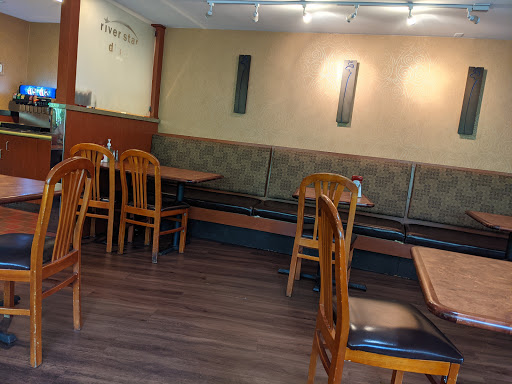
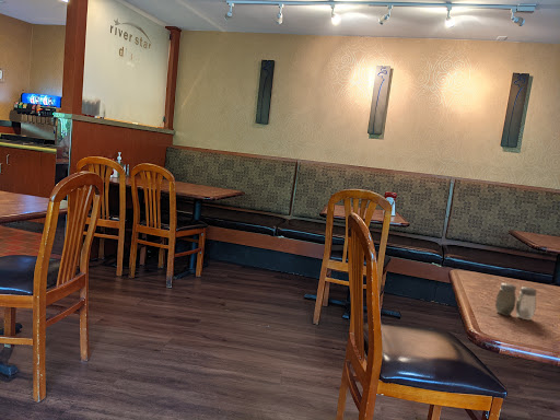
+ salt and pepper shaker [494,282,537,320]
